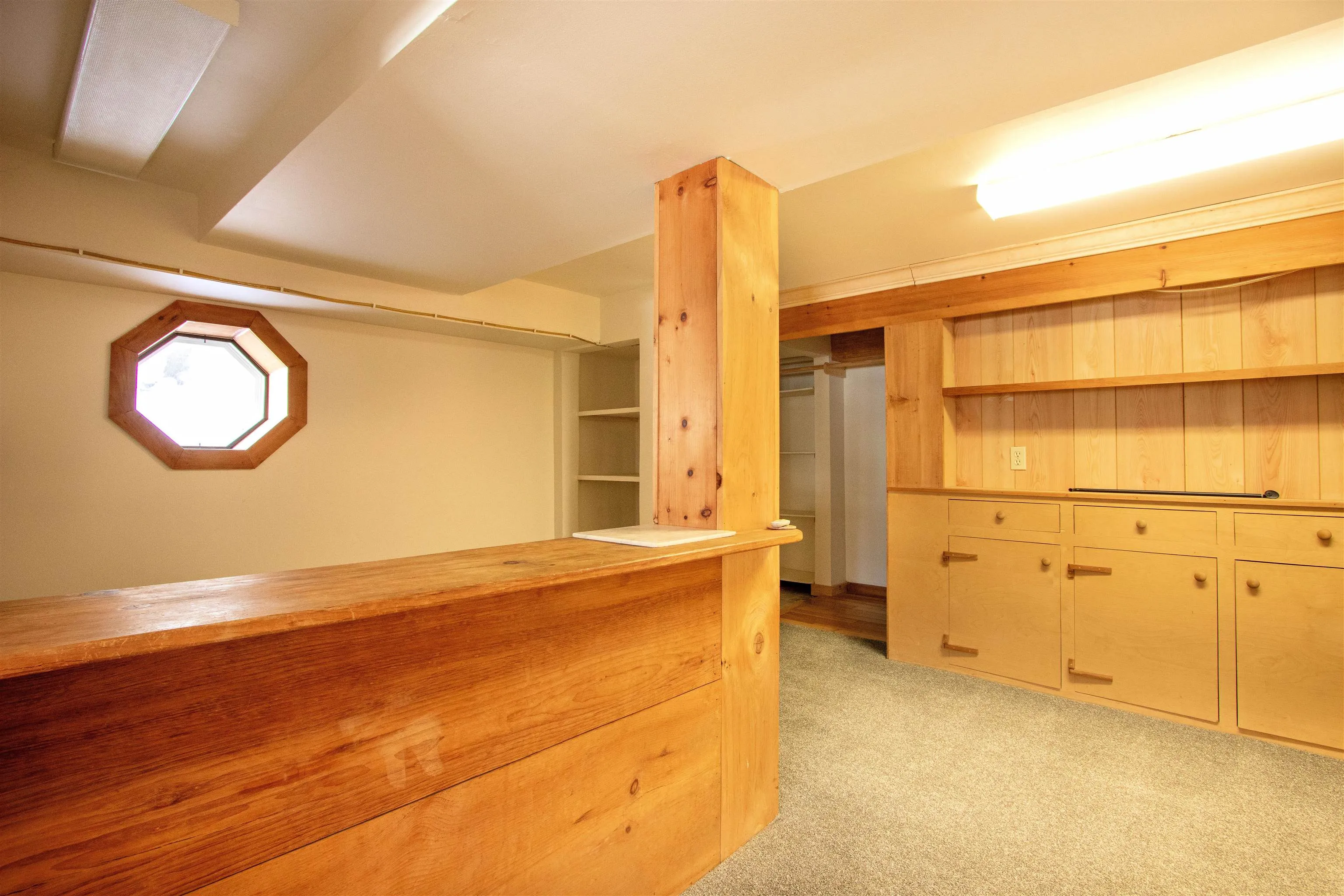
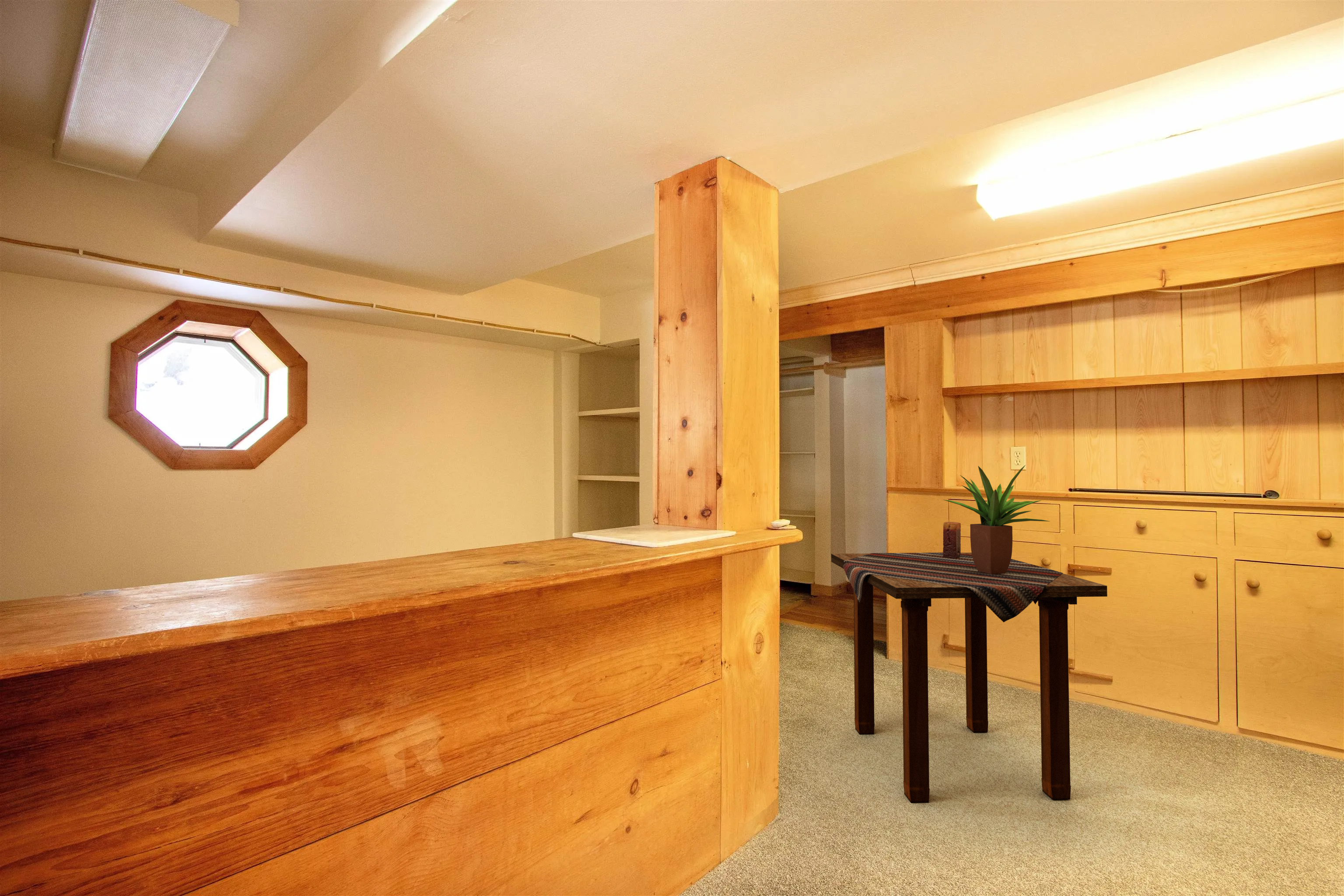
+ potted plant [943,465,1050,574]
+ candle [942,521,961,559]
+ side table [831,552,1108,803]
